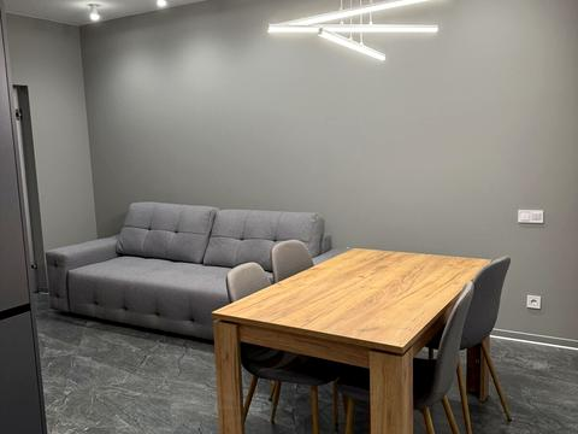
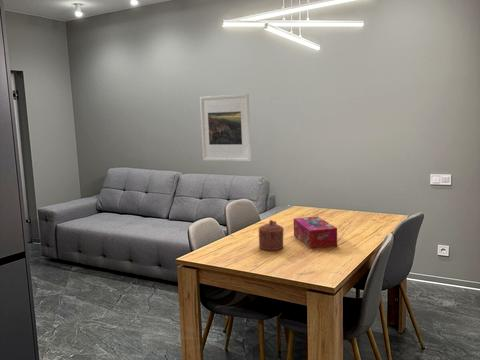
+ teapot [258,219,285,251]
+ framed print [199,93,252,162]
+ tissue box [293,215,338,250]
